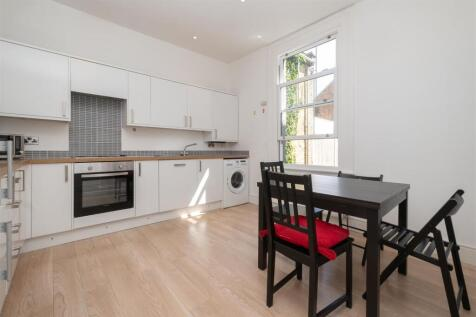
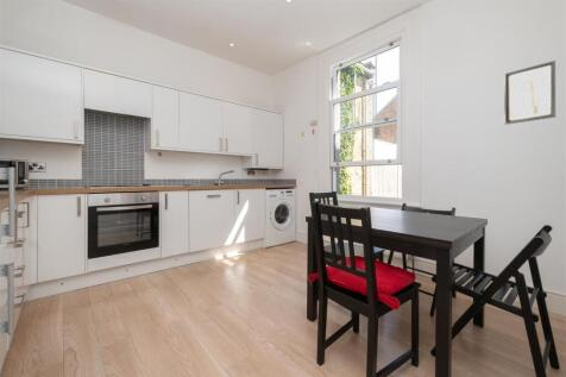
+ wall art [503,59,556,126]
